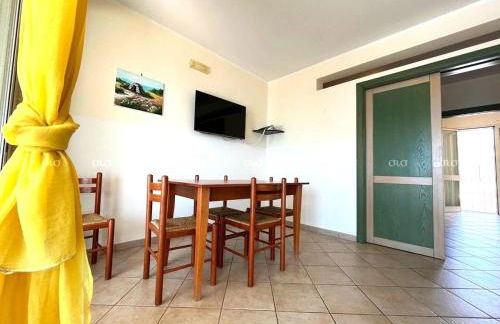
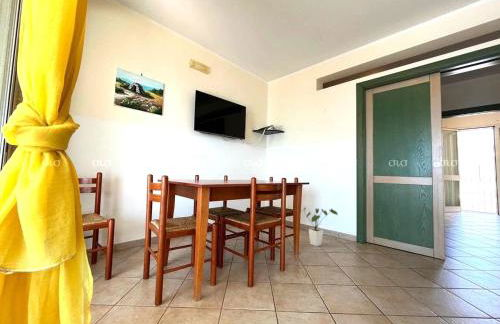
+ house plant [300,206,339,247]
